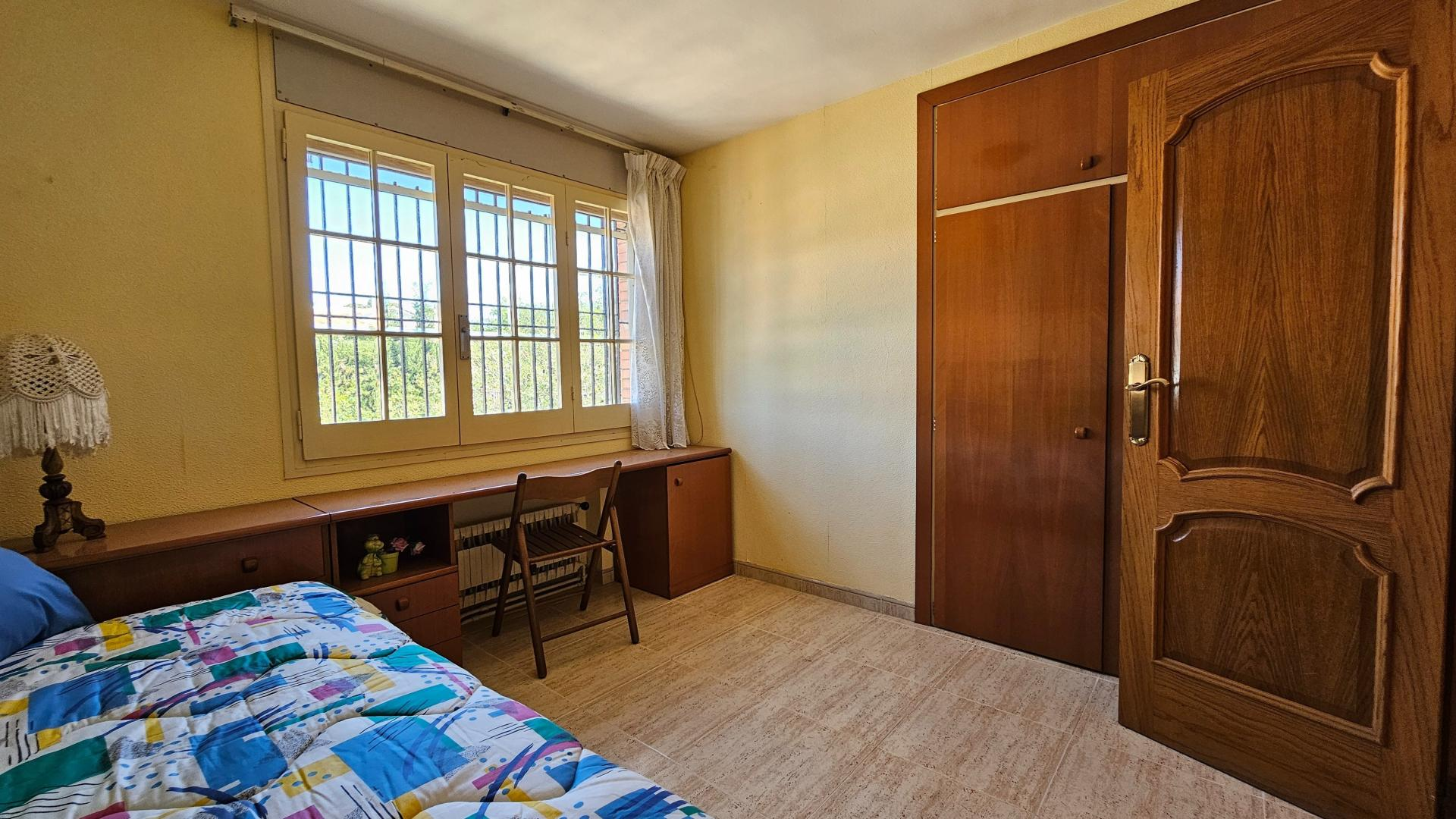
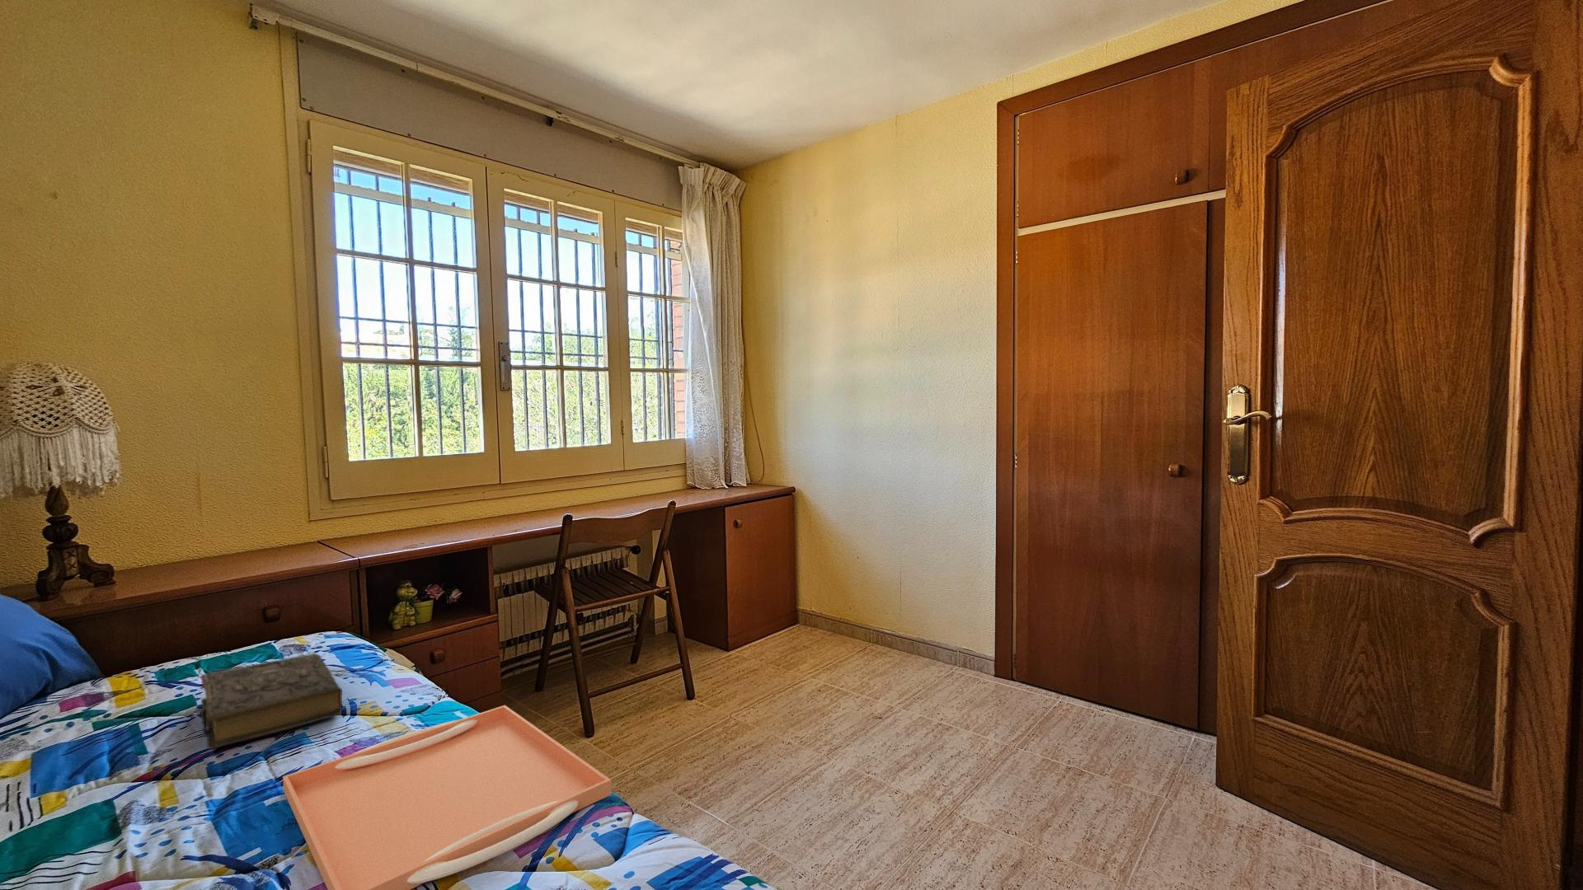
+ book [196,653,342,750]
+ serving tray [282,704,612,890]
